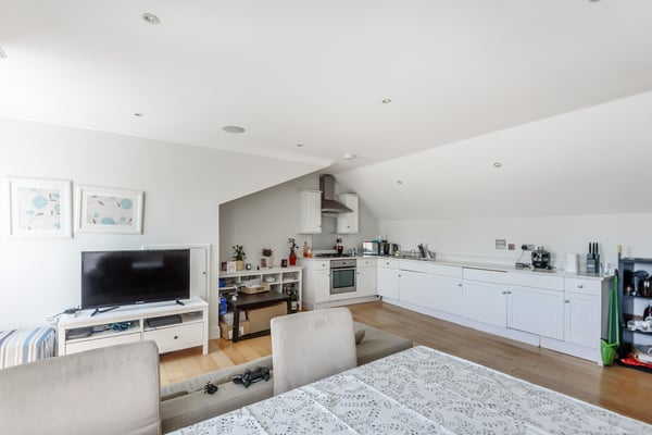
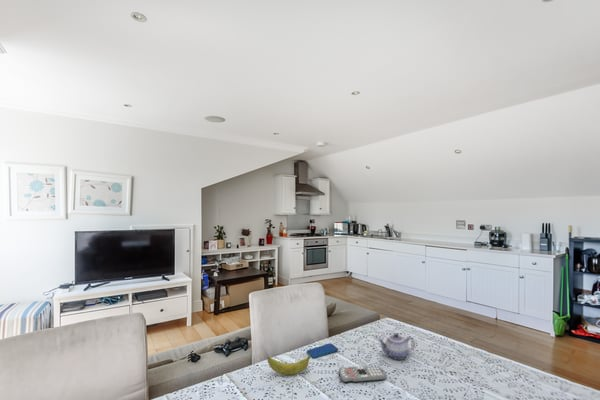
+ remote control [338,366,387,384]
+ smartphone [306,342,339,360]
+ banana [266,354,312,376]
+ teapot [377,332,416,361]
